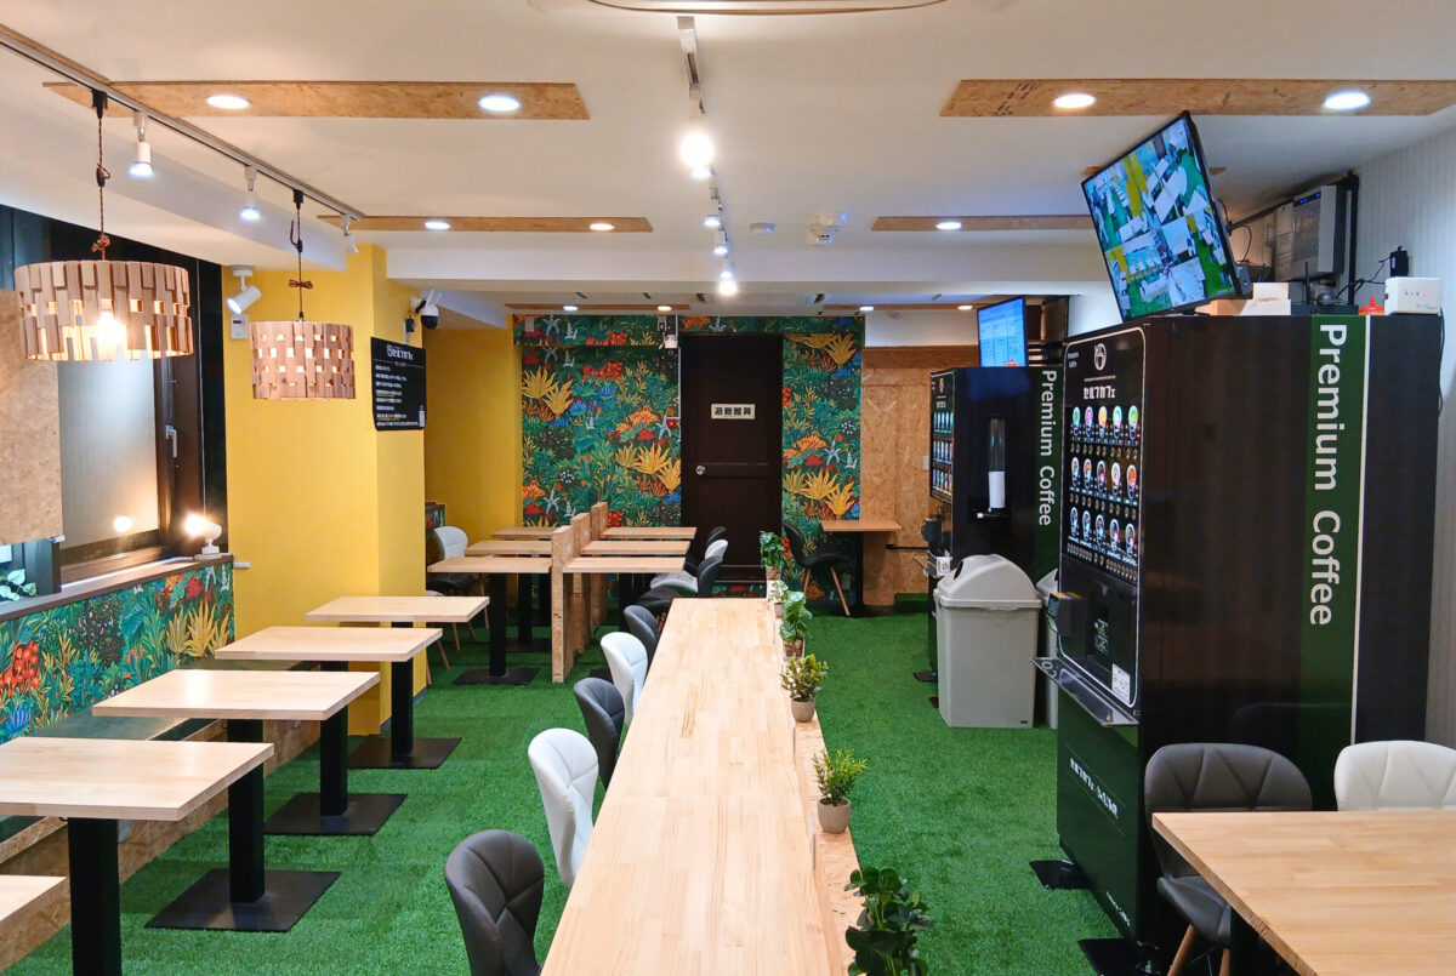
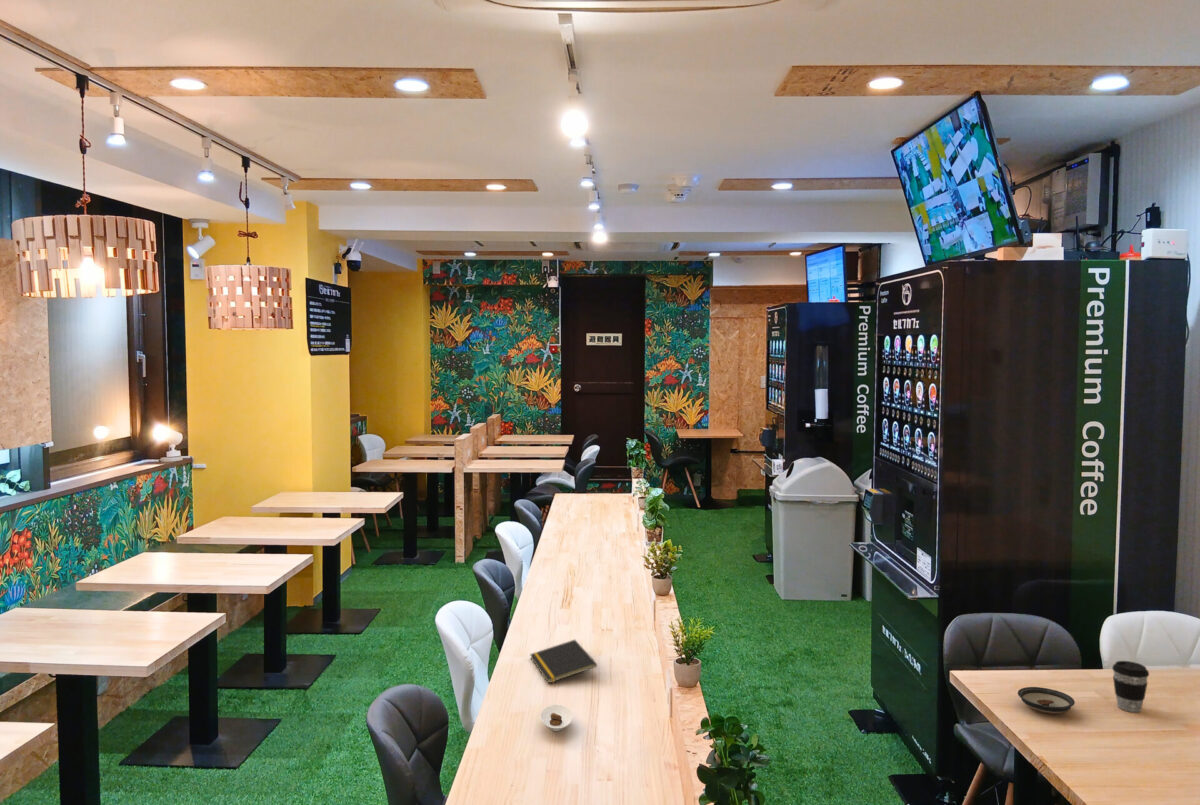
+ saucer [1017,686,1076,715]
+ saucer [539,704,573,732]
+ notepad [529,639,598,684]
+ coffee cup [1111,660,1150,713]
